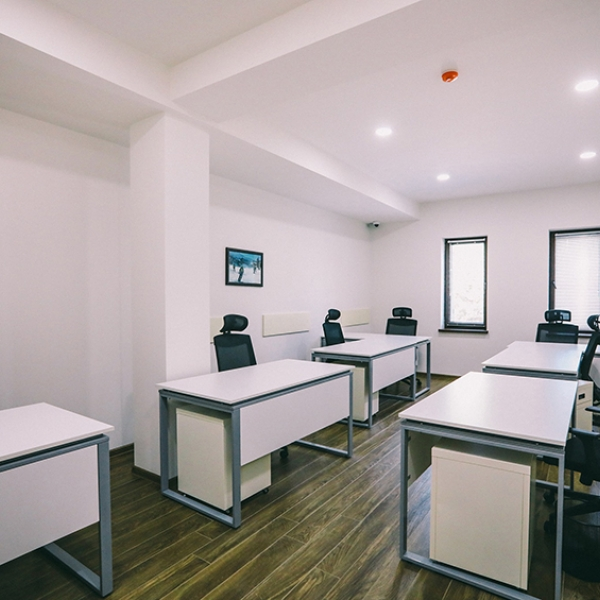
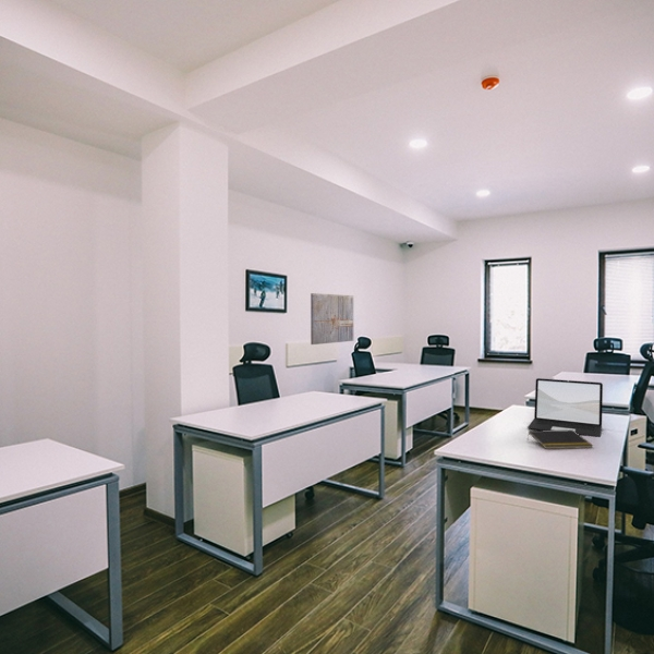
+ wall art [310,292,354,346]
+ laptop [526,377,604,438]
+ notepad [526,429,594,450]
